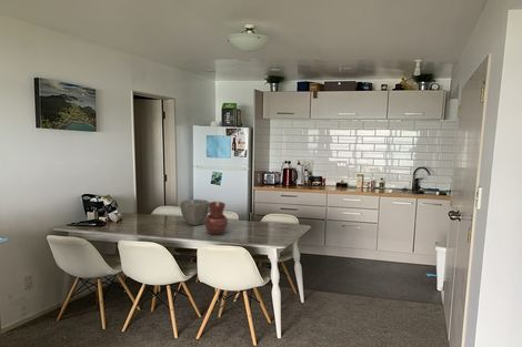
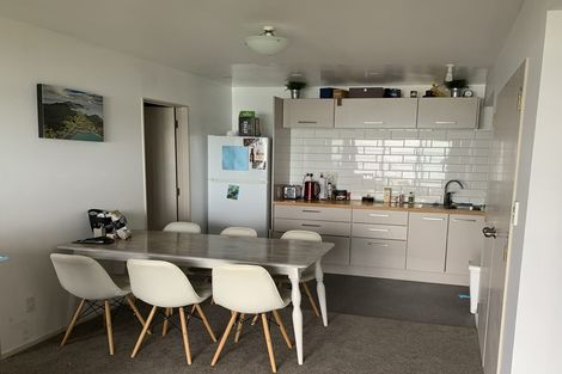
- vase [203,201,229,236]
- bowl [180,198,210,226]
